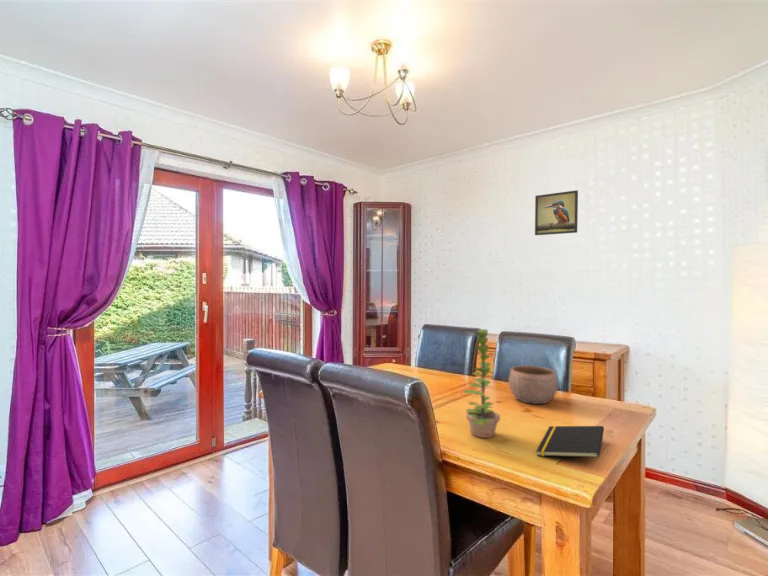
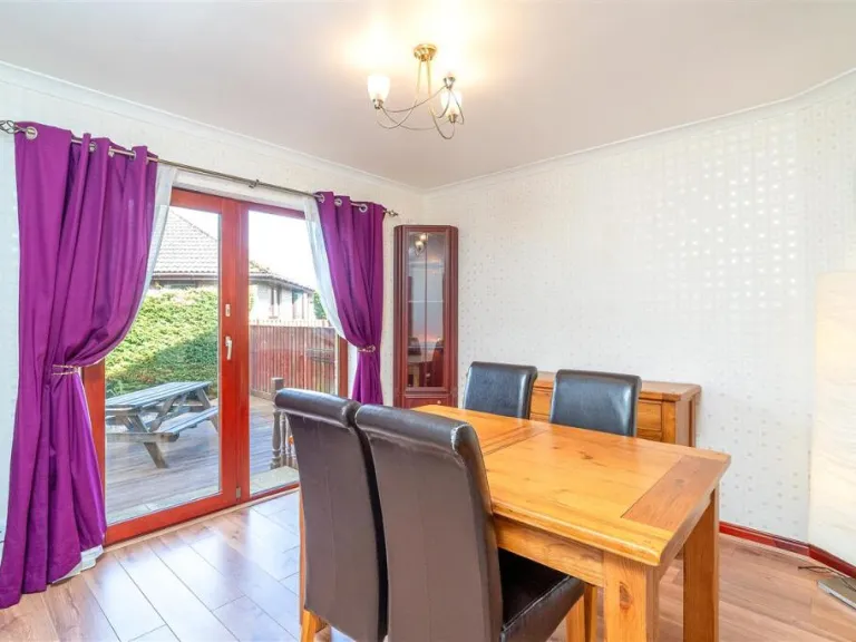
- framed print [534,189,579,236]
- plant [462,328,501,439]
- notepad [535,425,605,459]
- bowl [508,365,559,405]
